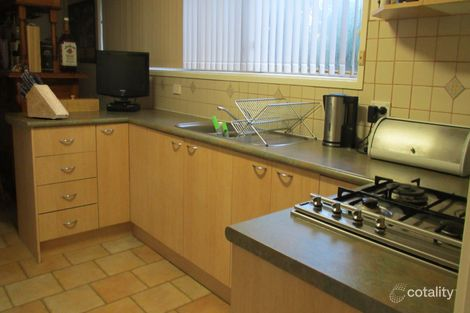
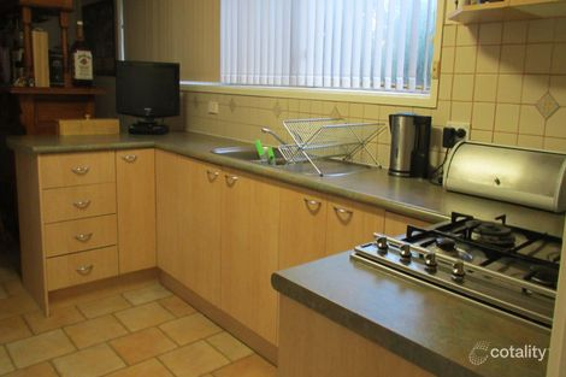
- knife block [17,70,70,120]
